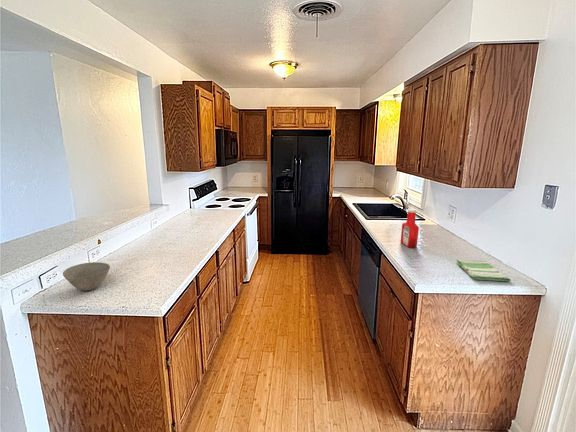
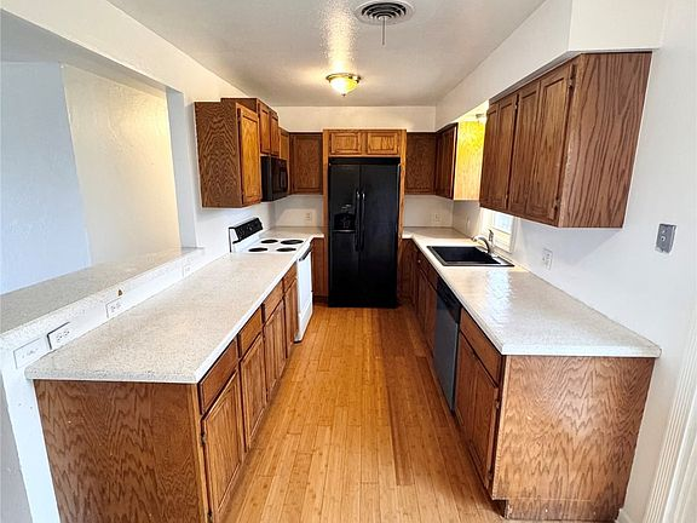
- bowl [62,261,111,292]
- soap bottle [400,208,420,249]
- dish towel [455,259,512,282]
